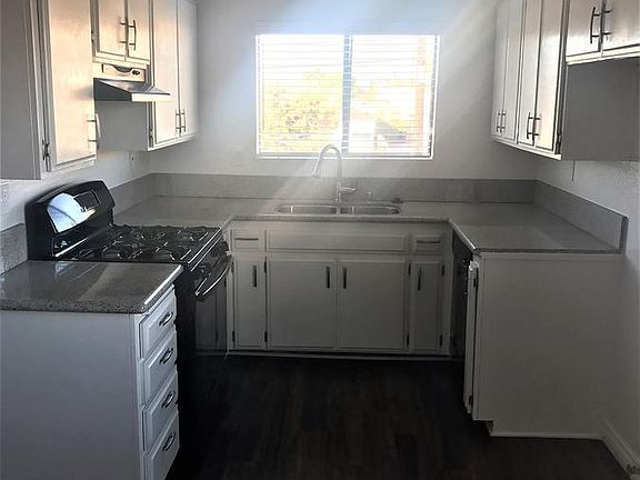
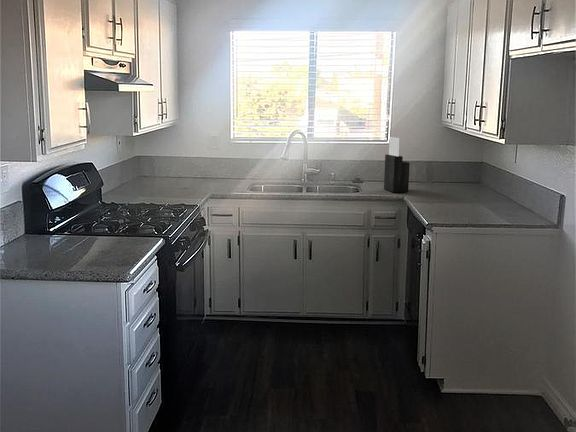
+ knife block [383,136,411,193]
